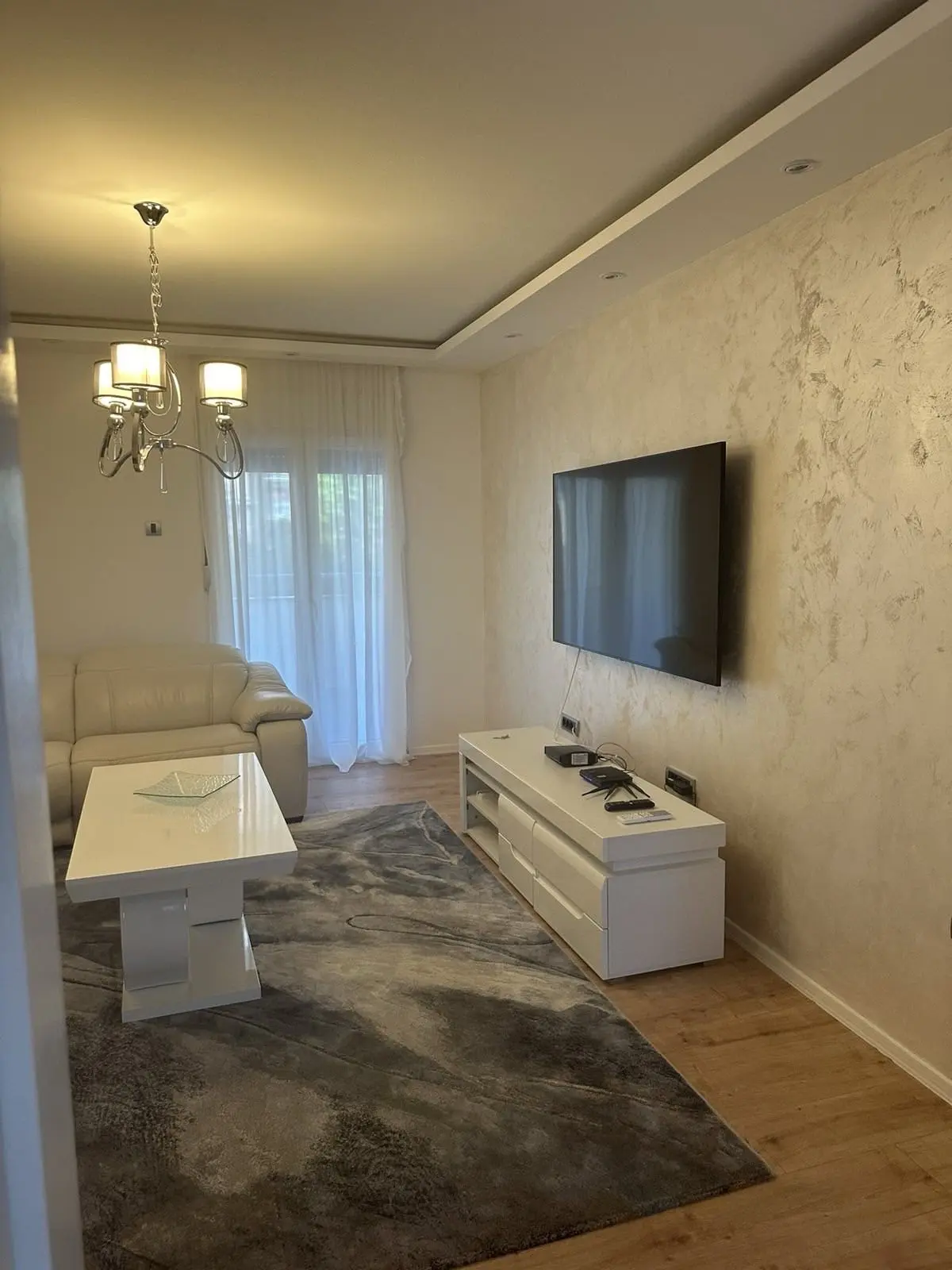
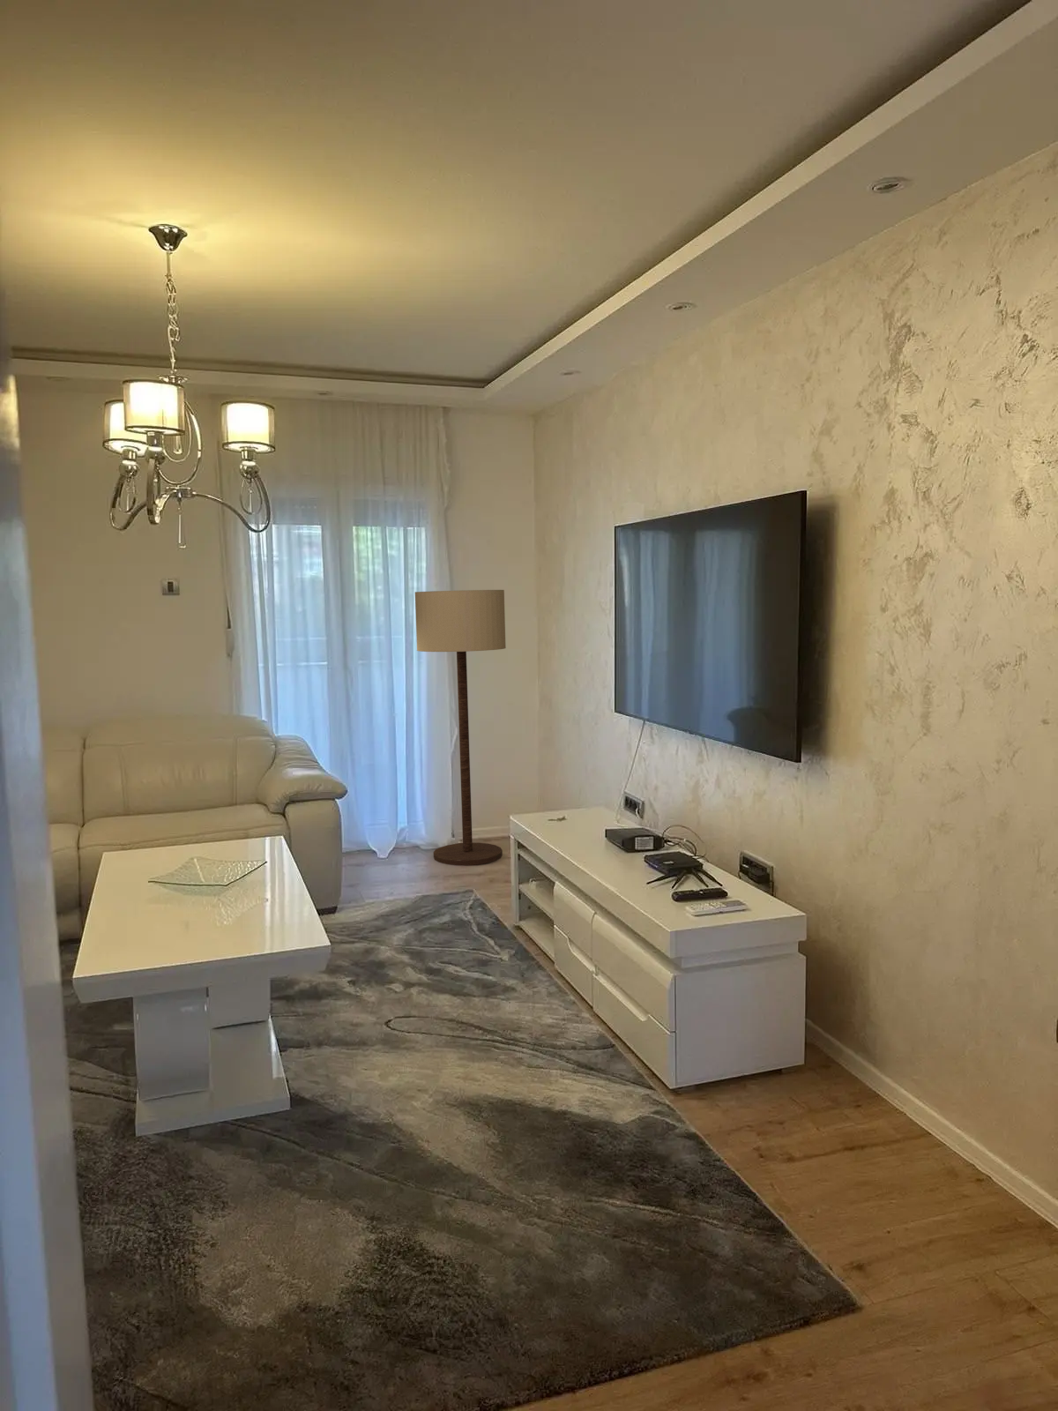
+ floor lamp [415,589,507,867]
